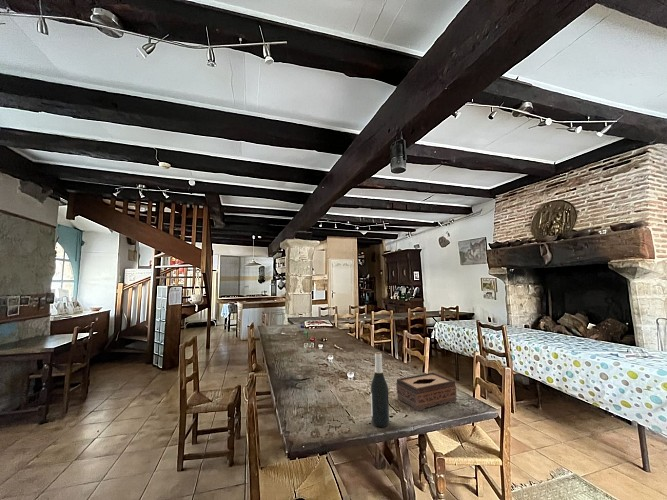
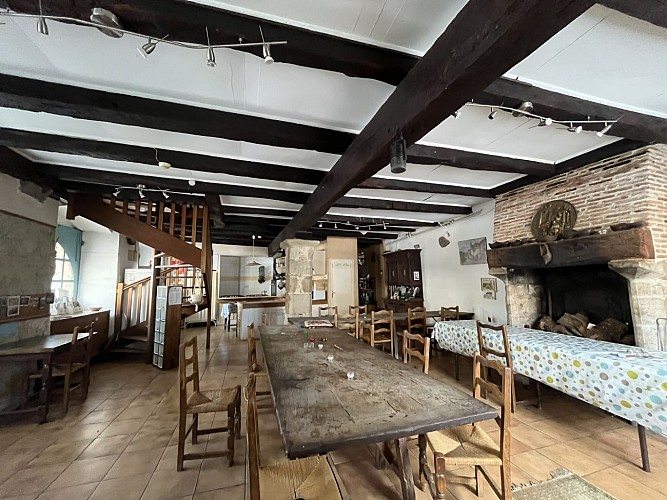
- tissue box [395,372,458,412]
- wine bottle [370,351,390,428]
